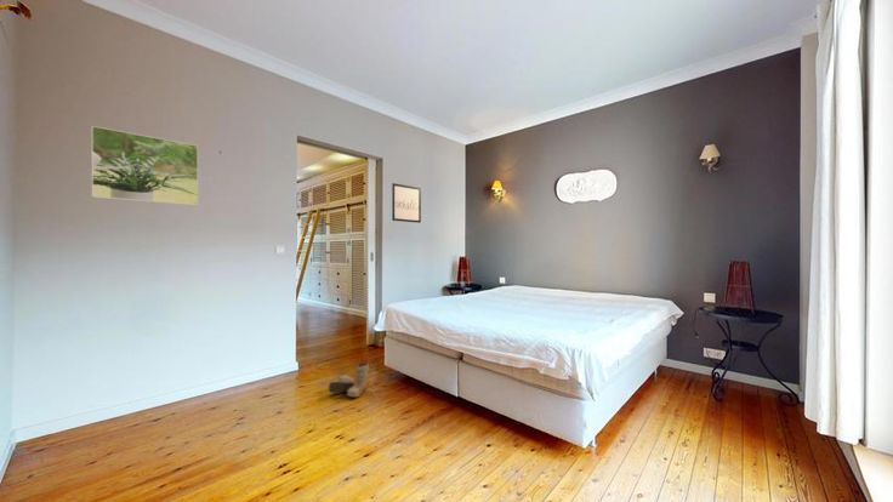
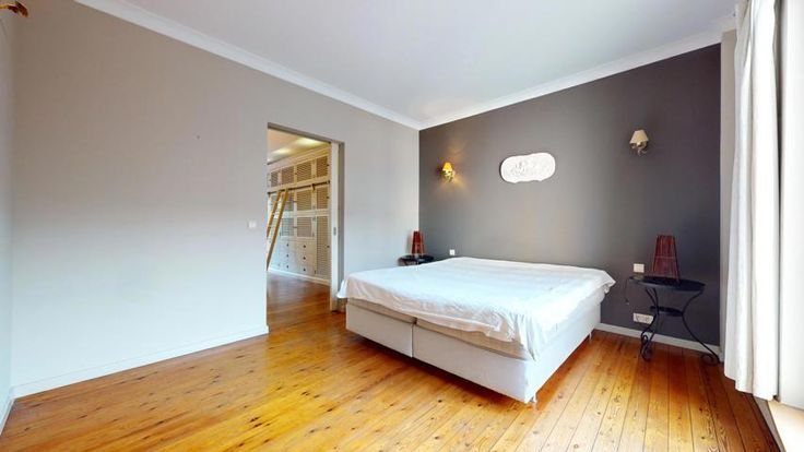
- boots [326,361,370,399]
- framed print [91,125,199,206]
- wall art [391,182,422,224]
